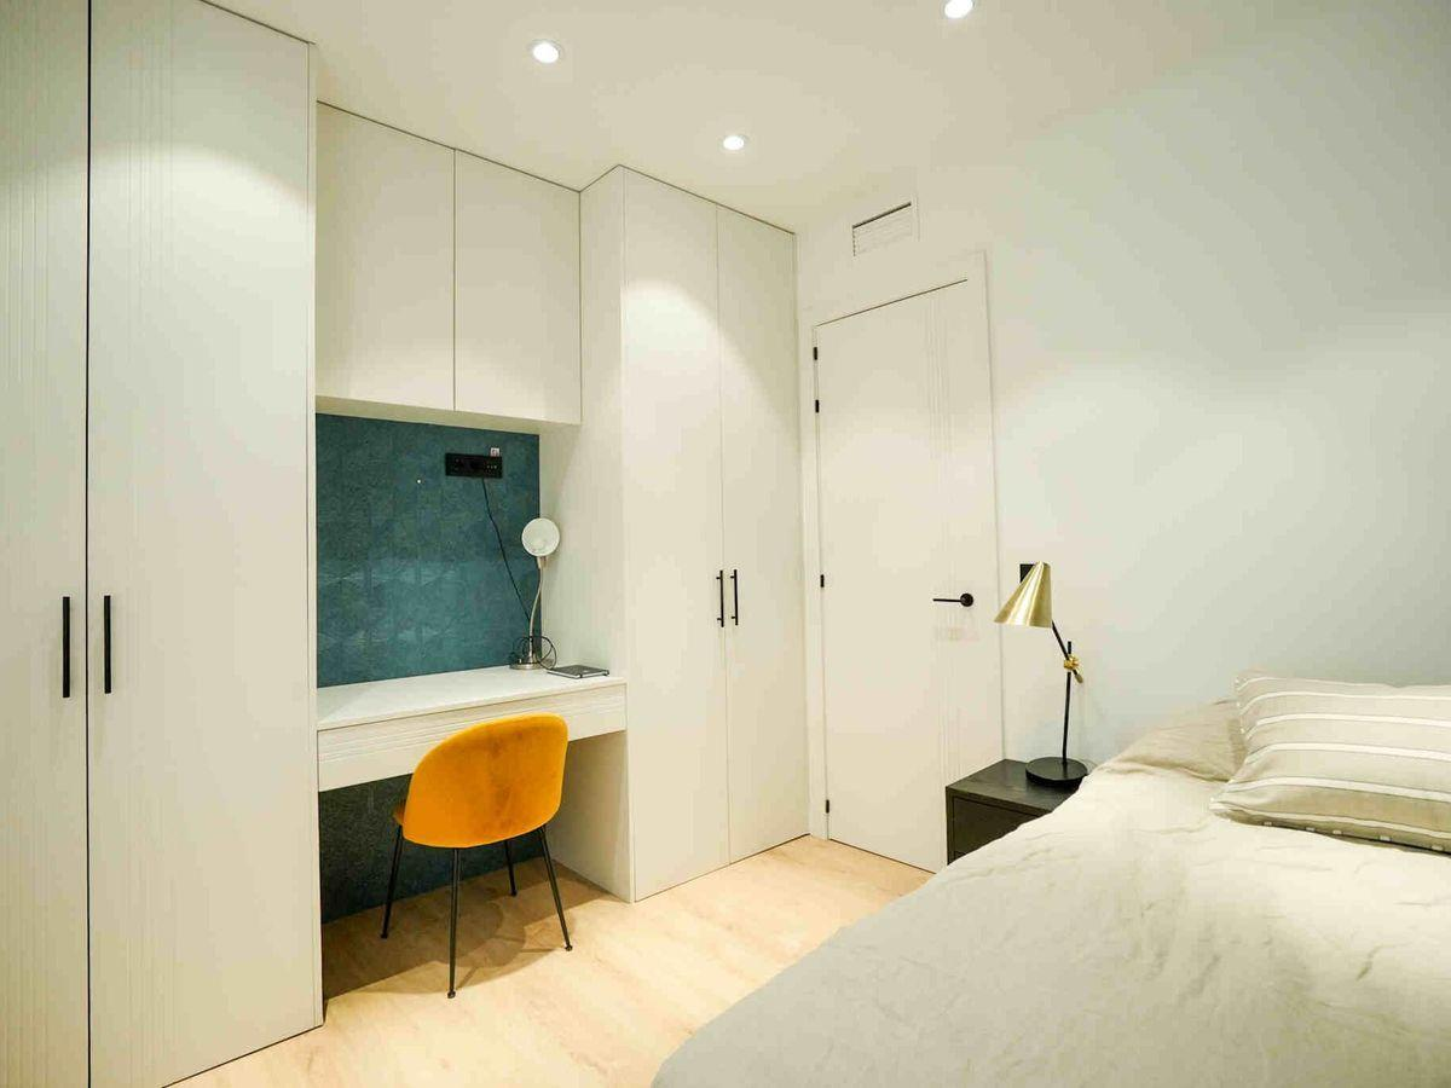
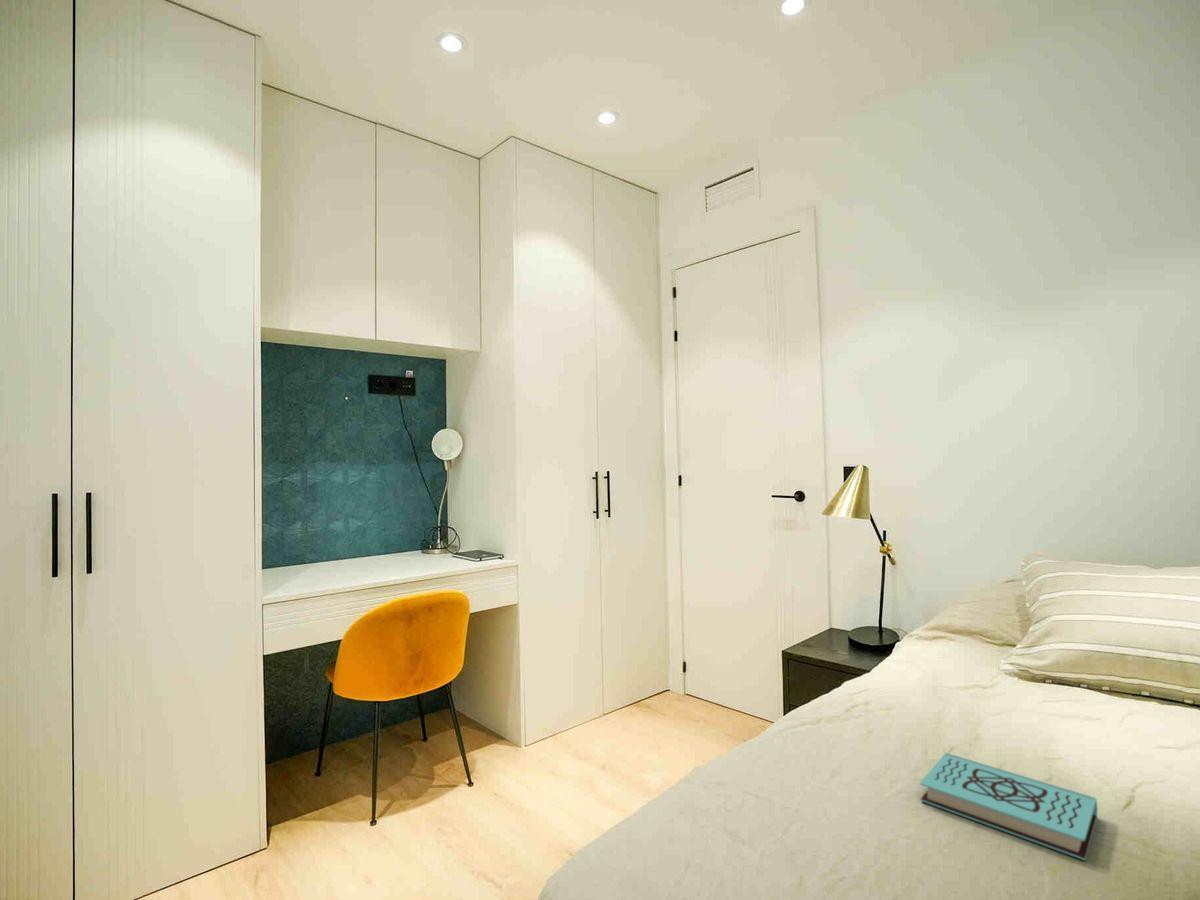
+ book [919,752,1098,861]
